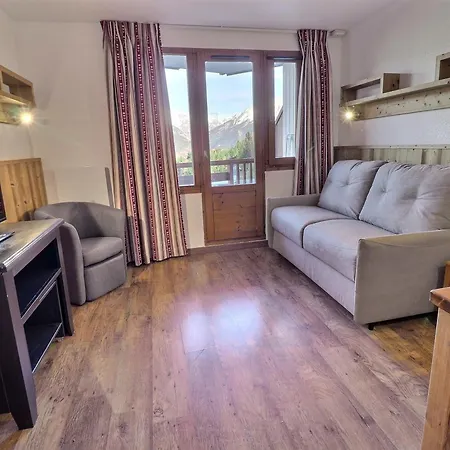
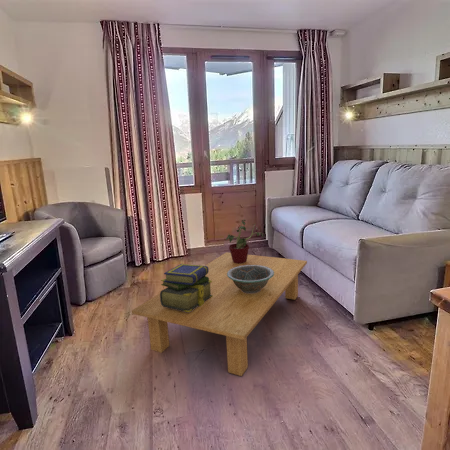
+ stack of books [159,263,213,312]
+ coffee table [131,251,308,377]
+ potted plant [225,218,265,264]
+ decorative bowl [227,265,274,293]
